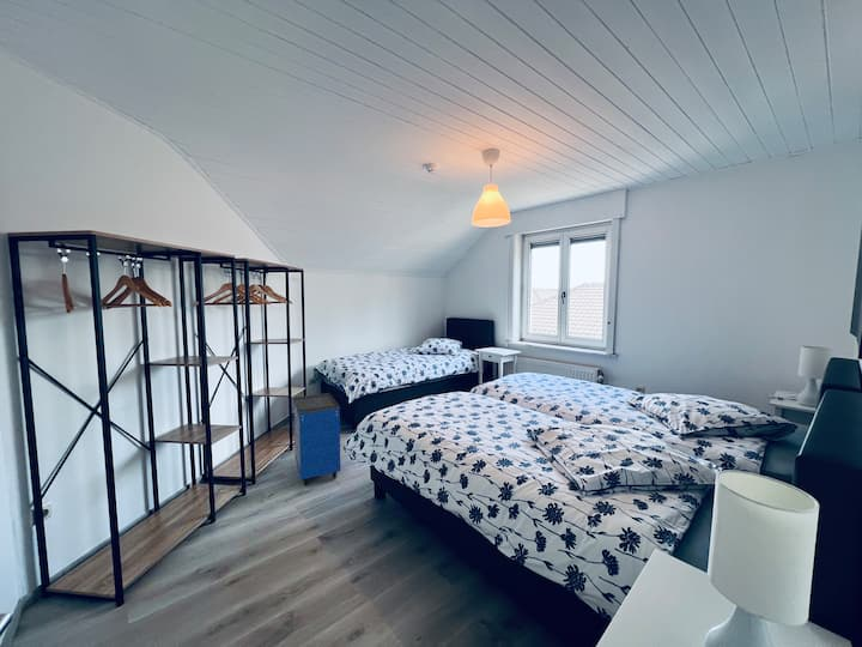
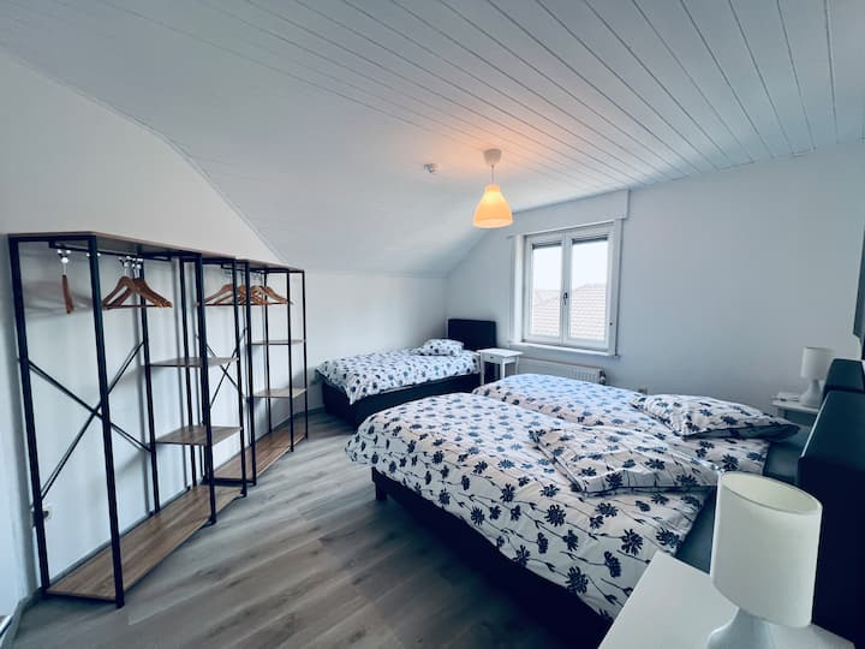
- cabinet [292,392,341,486]
